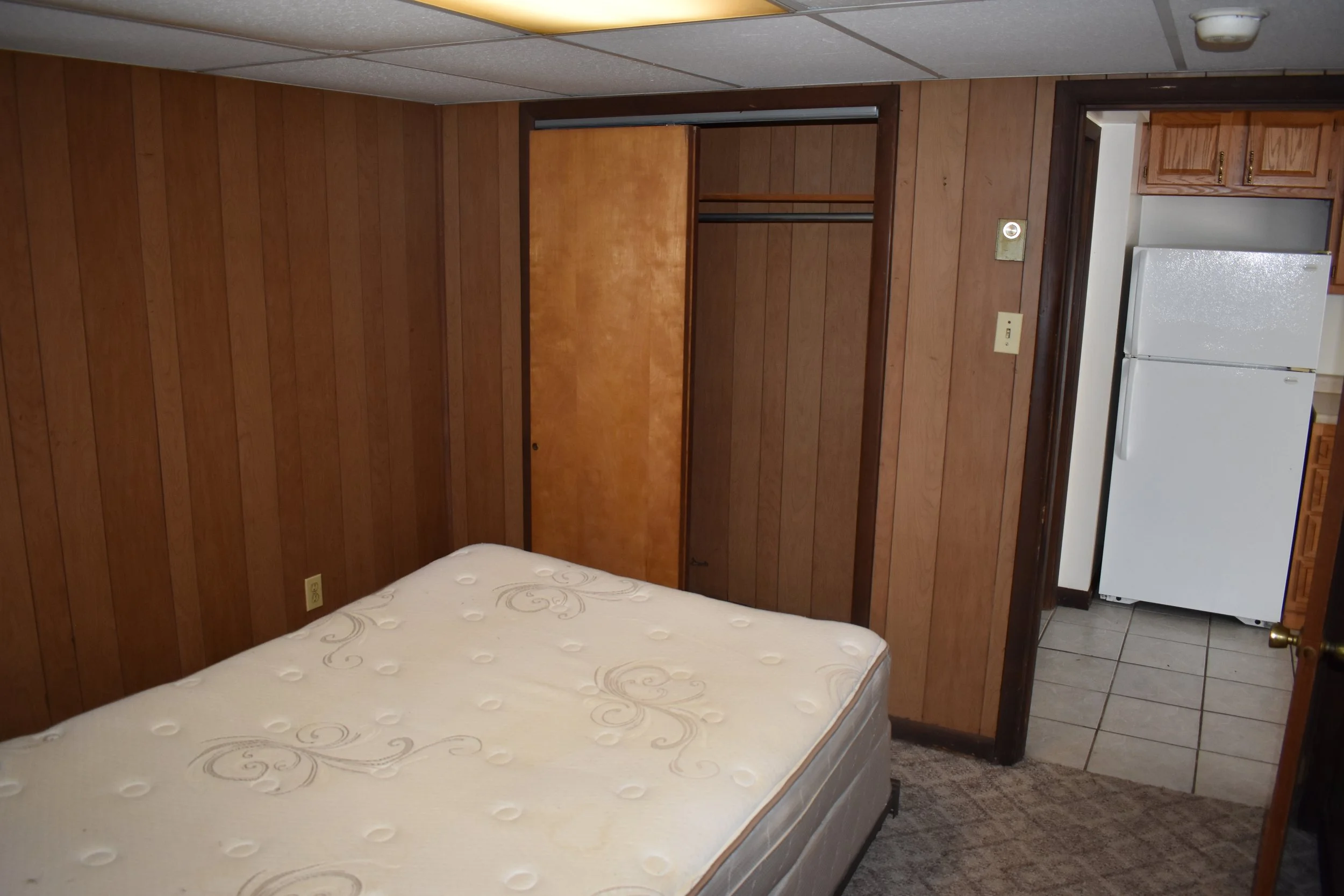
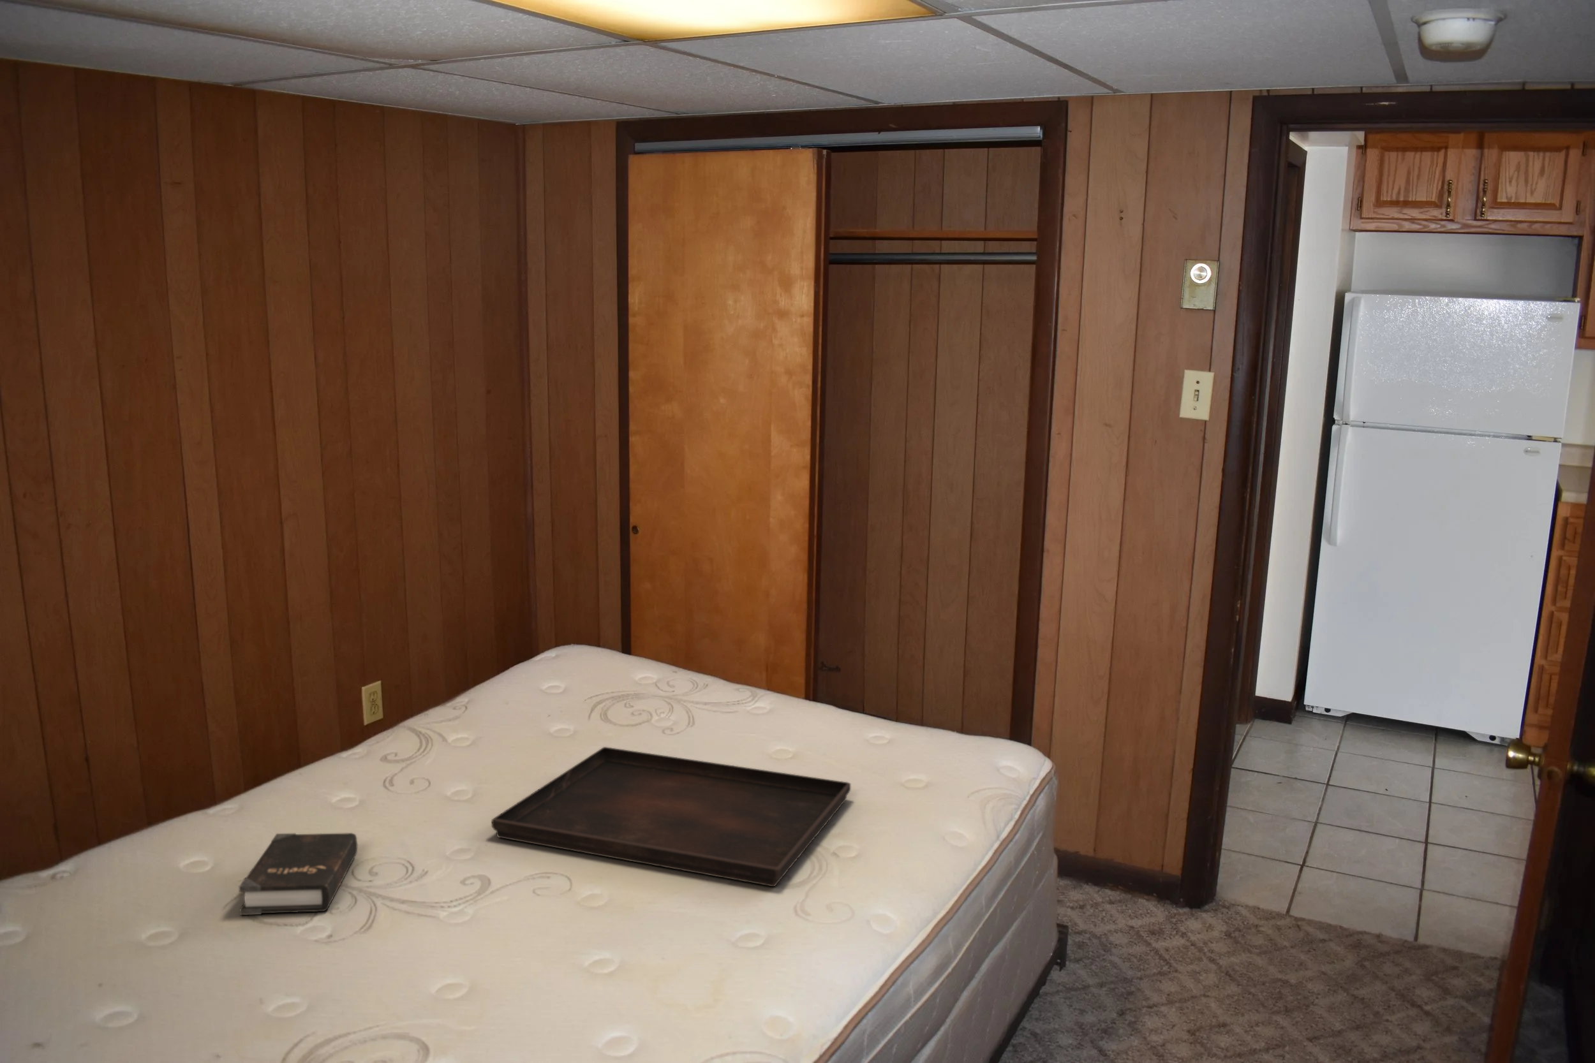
+ serving tray [491,746,851,887]
+ hardback book [239,832,358,916]
